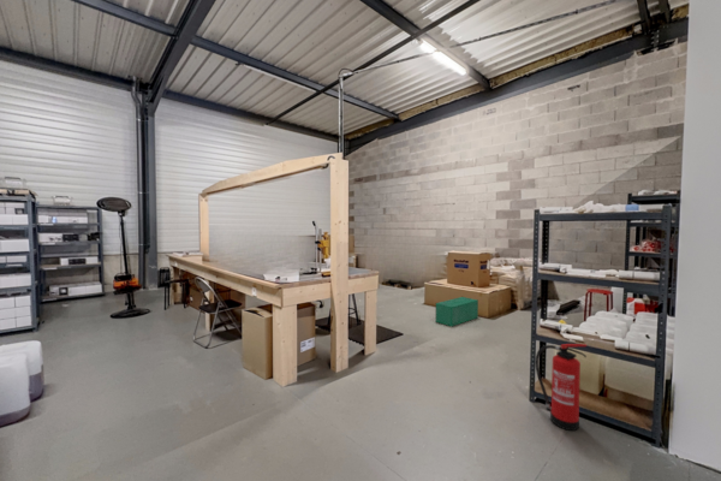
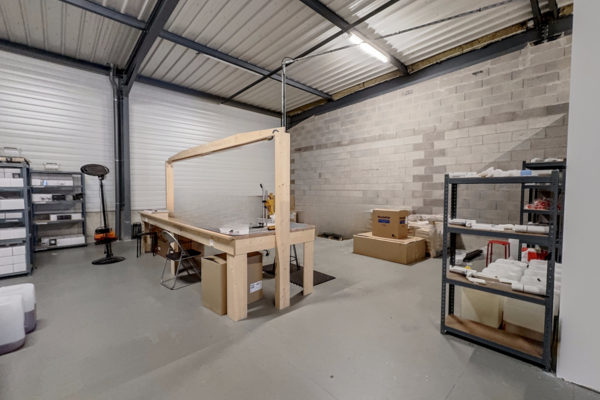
- storage bin [434,296,479,328]
- fire extinguisher [534,343,588,432]
